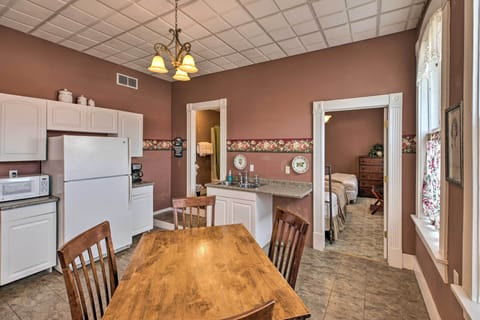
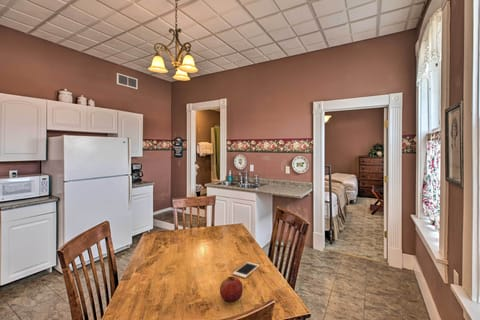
+ cell phone [232,261,260,279]
+ fruit [219,276,243,303]
